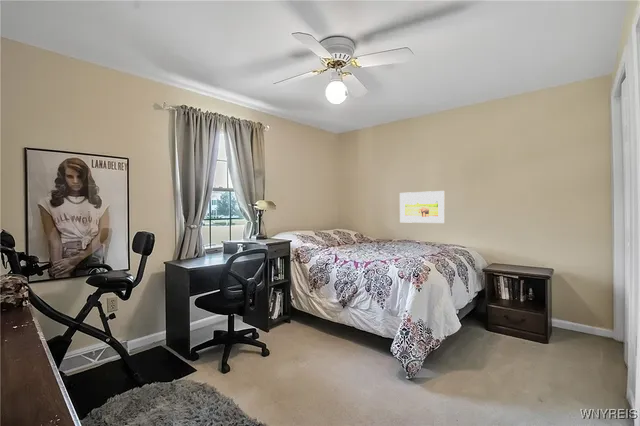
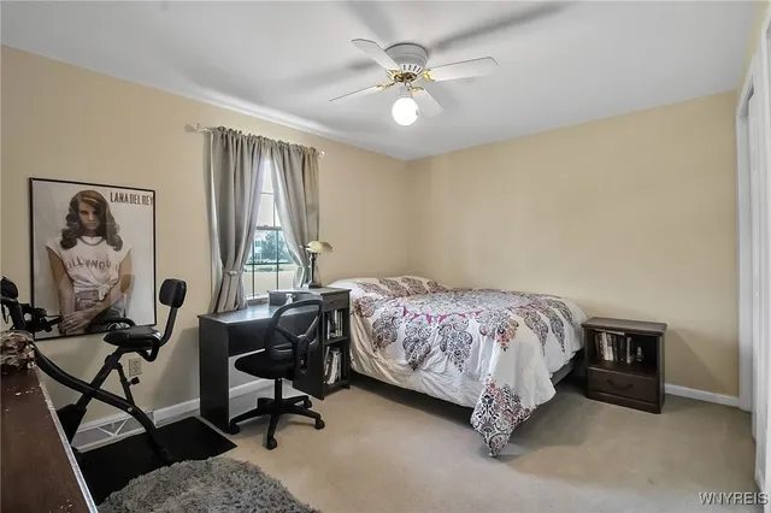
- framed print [399,190,446,224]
